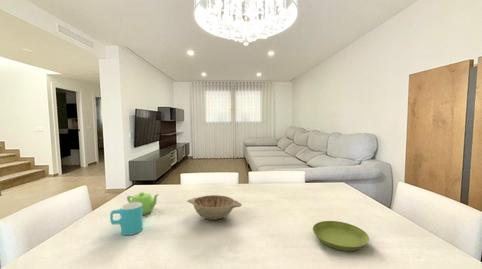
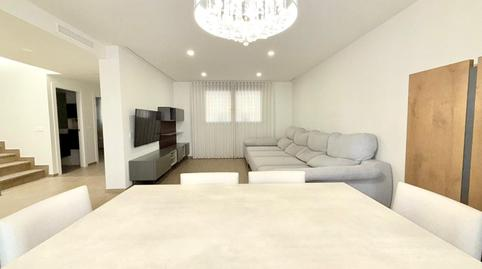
- decorative bowl [186,194,243,221]
- cup [109,202,144,236]
- saucer [312,220,370,252]
- teapot [126,191,160,216]
